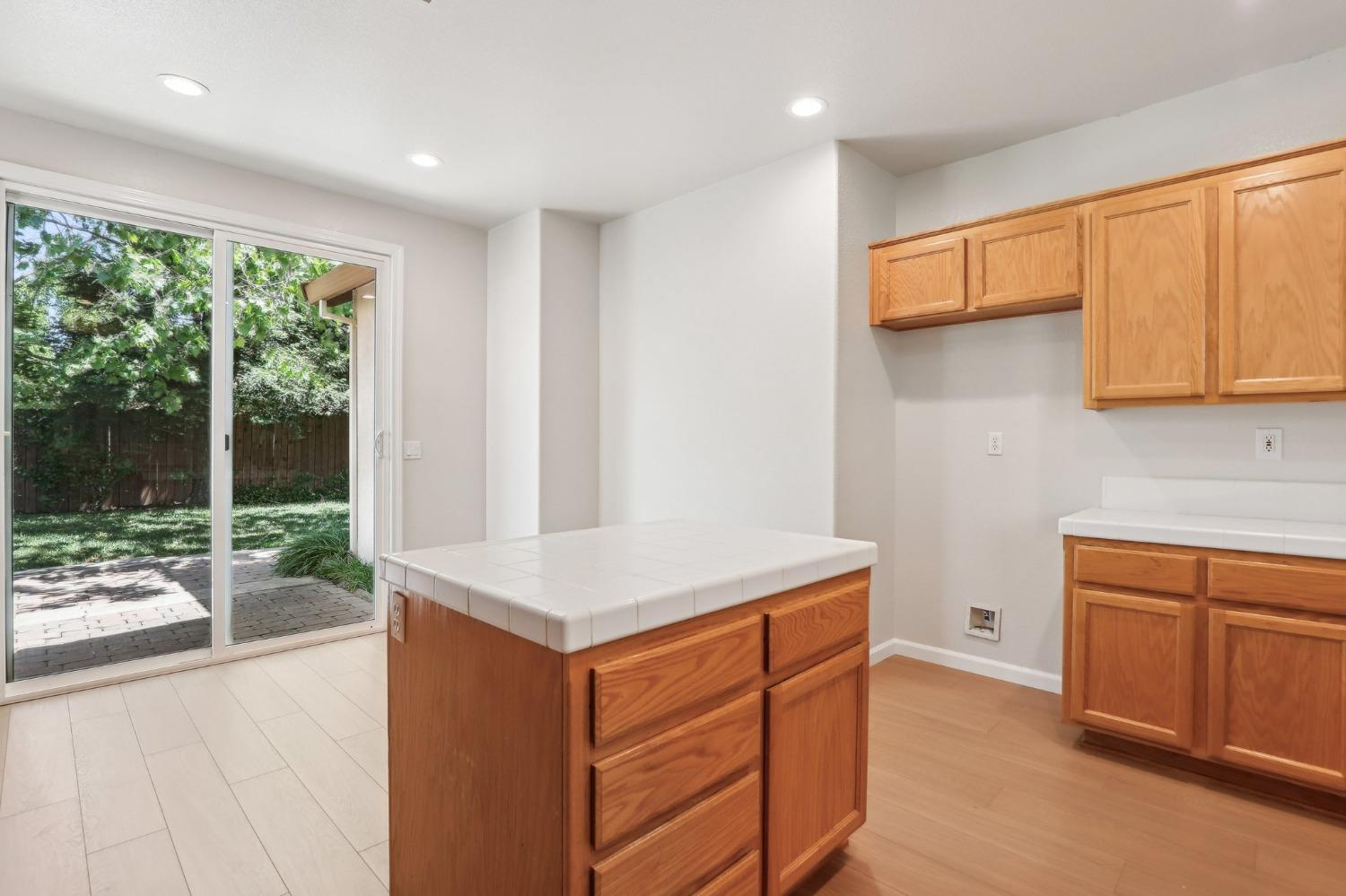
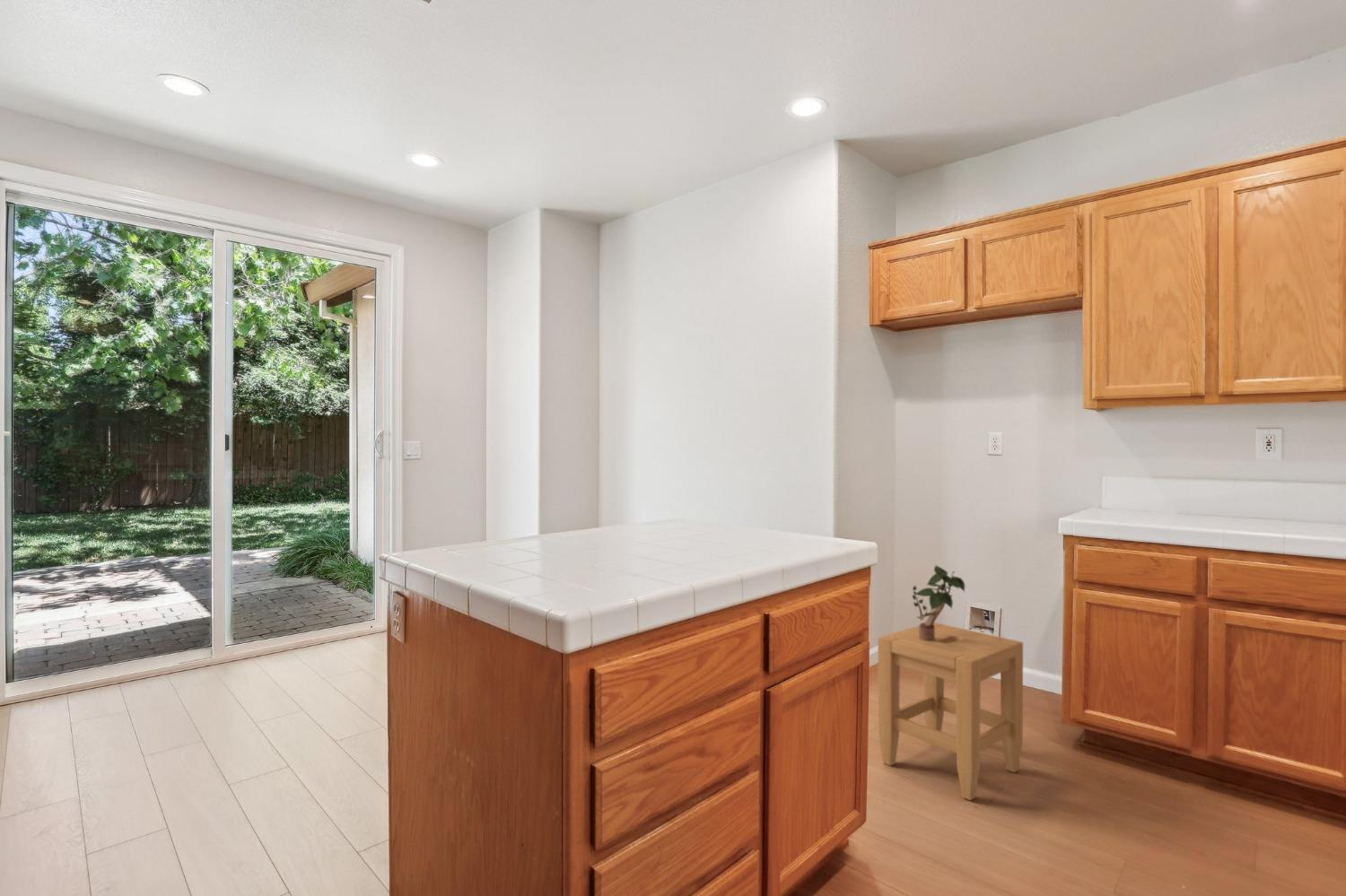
+ potted plant [911,564,966,641]
+ stool [877,622,1024,802]
